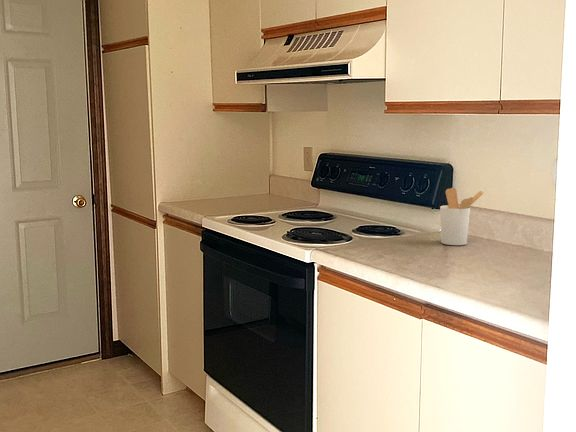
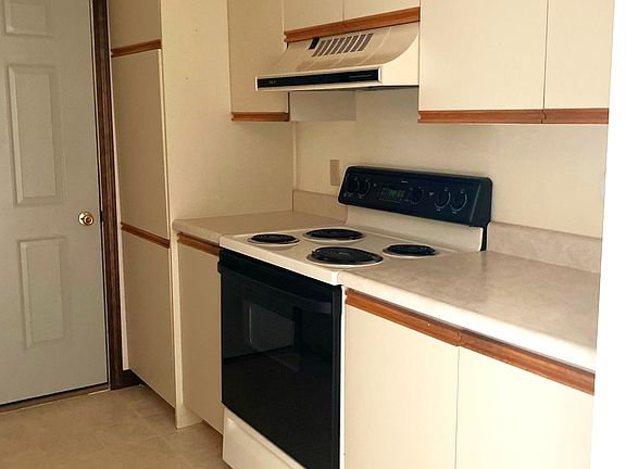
- utensil holder [439,187,485,246]
